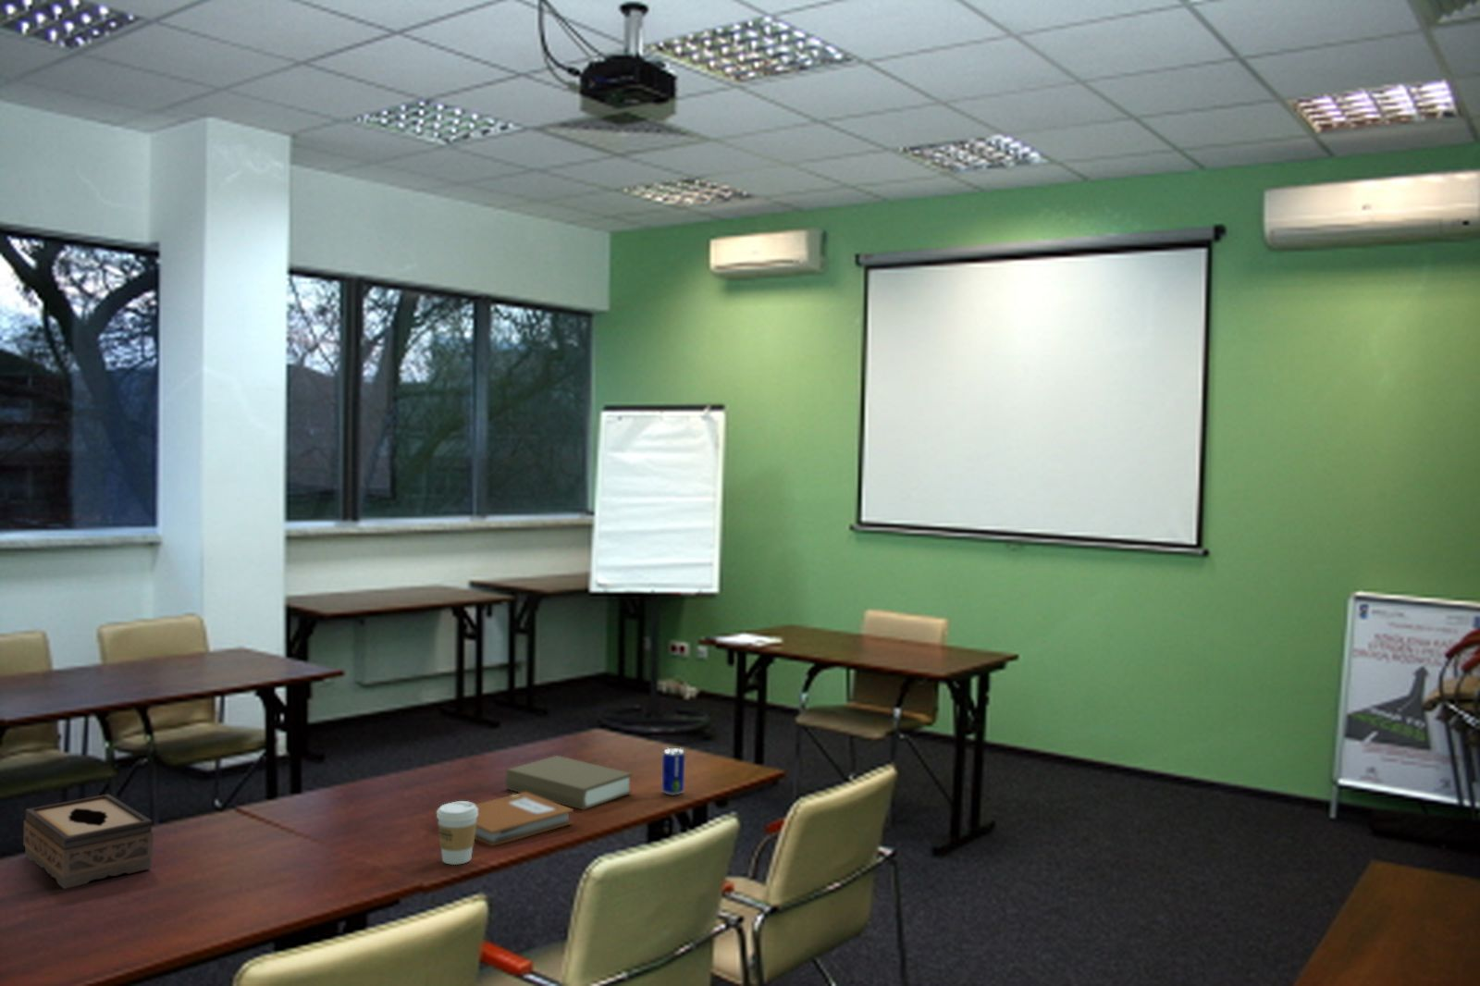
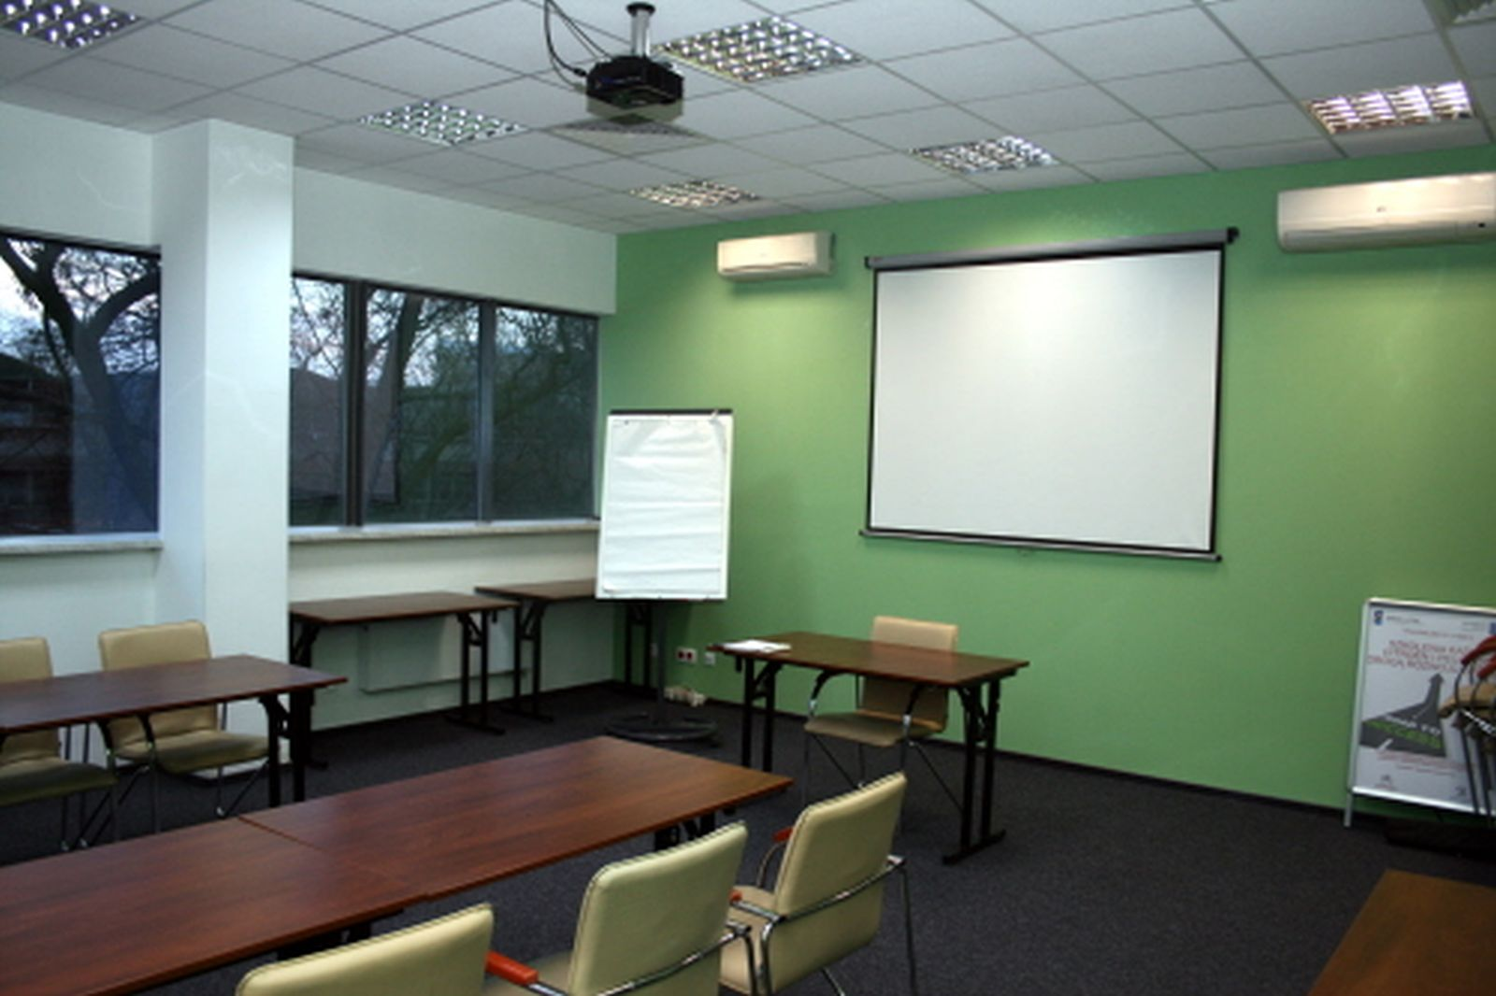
- coffee cup [436,800,479,866]
- tissue box [23,793,154,890]
- notebook [474,791,574,847]
- beer can [660,747,687,797]
- book [504,755,633,811]
